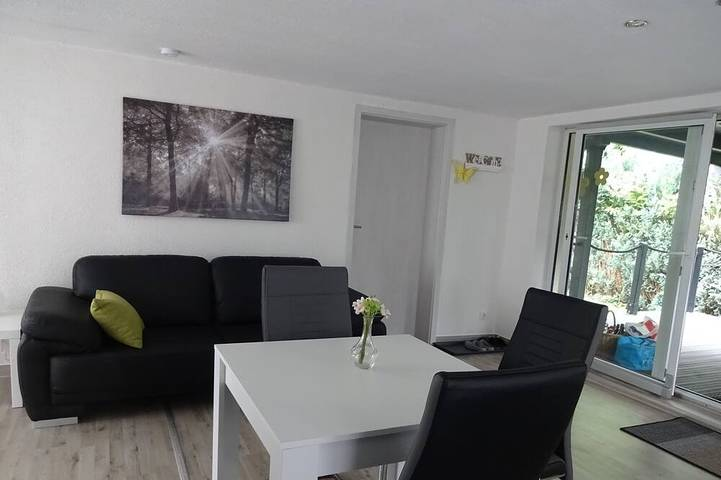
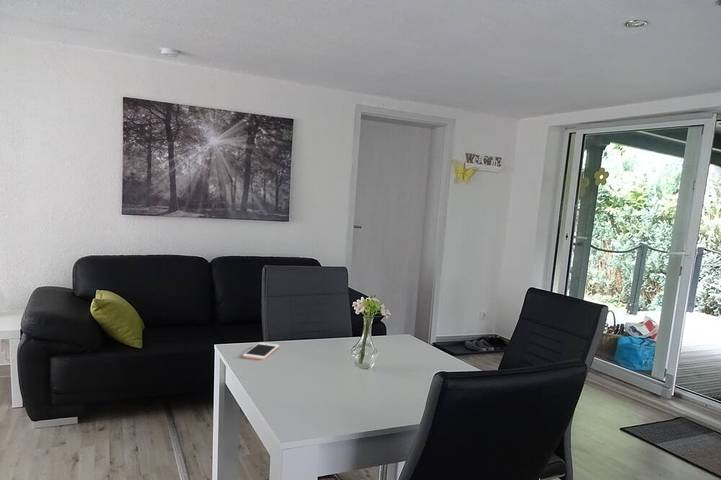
+ cell phone [242,341,280,361]
